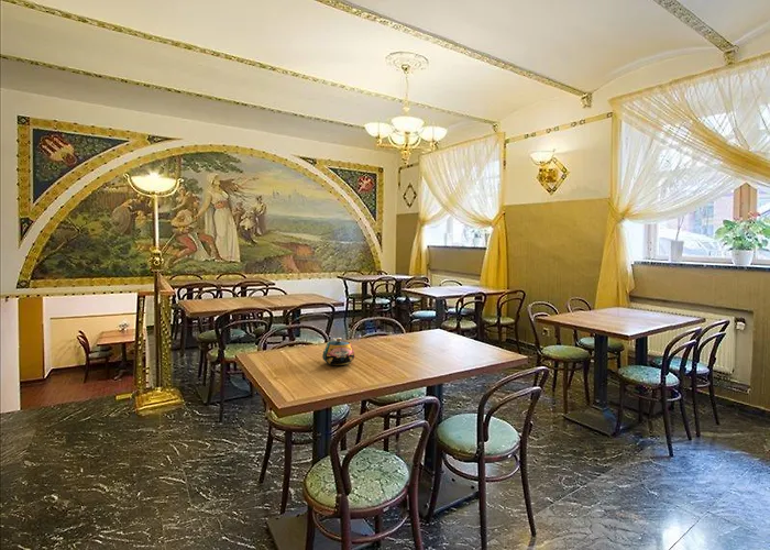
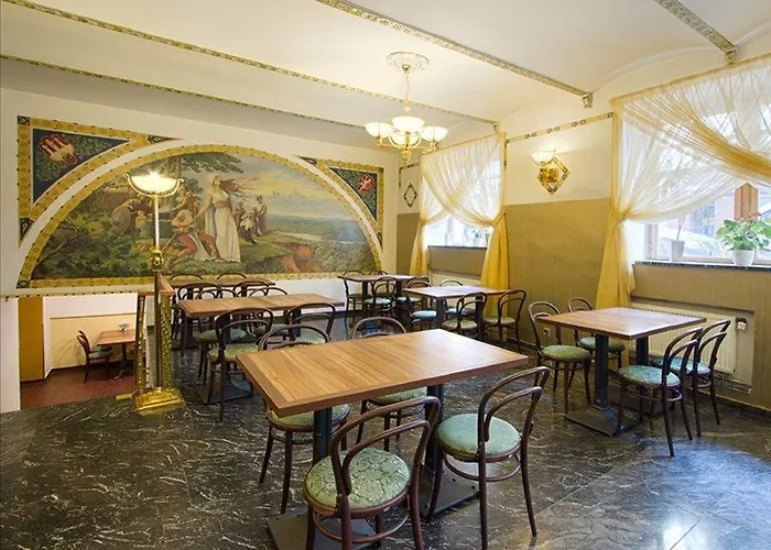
- teapot [321,337,355,366]
